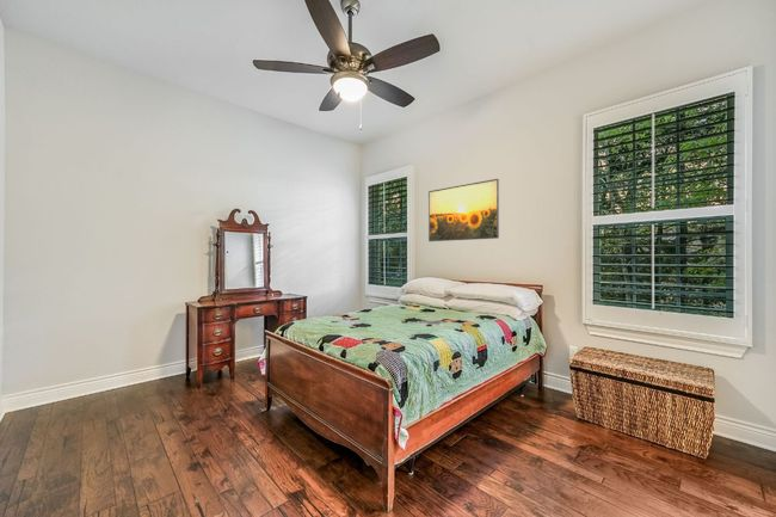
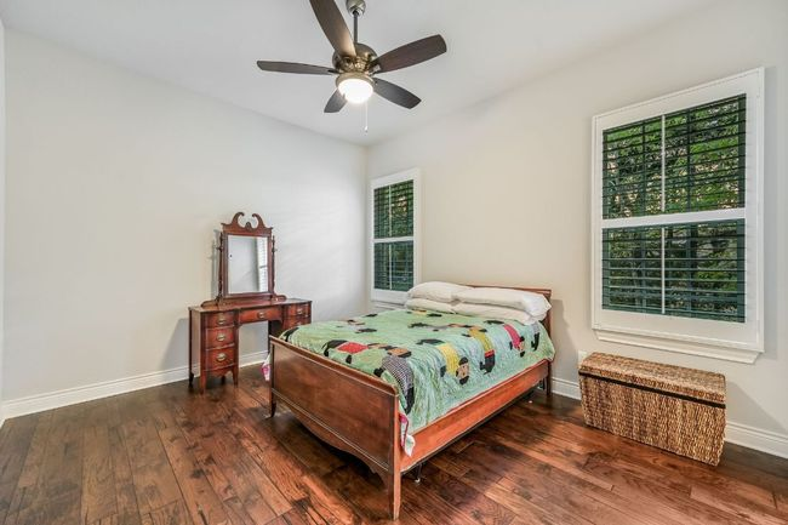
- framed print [427,178,500,242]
